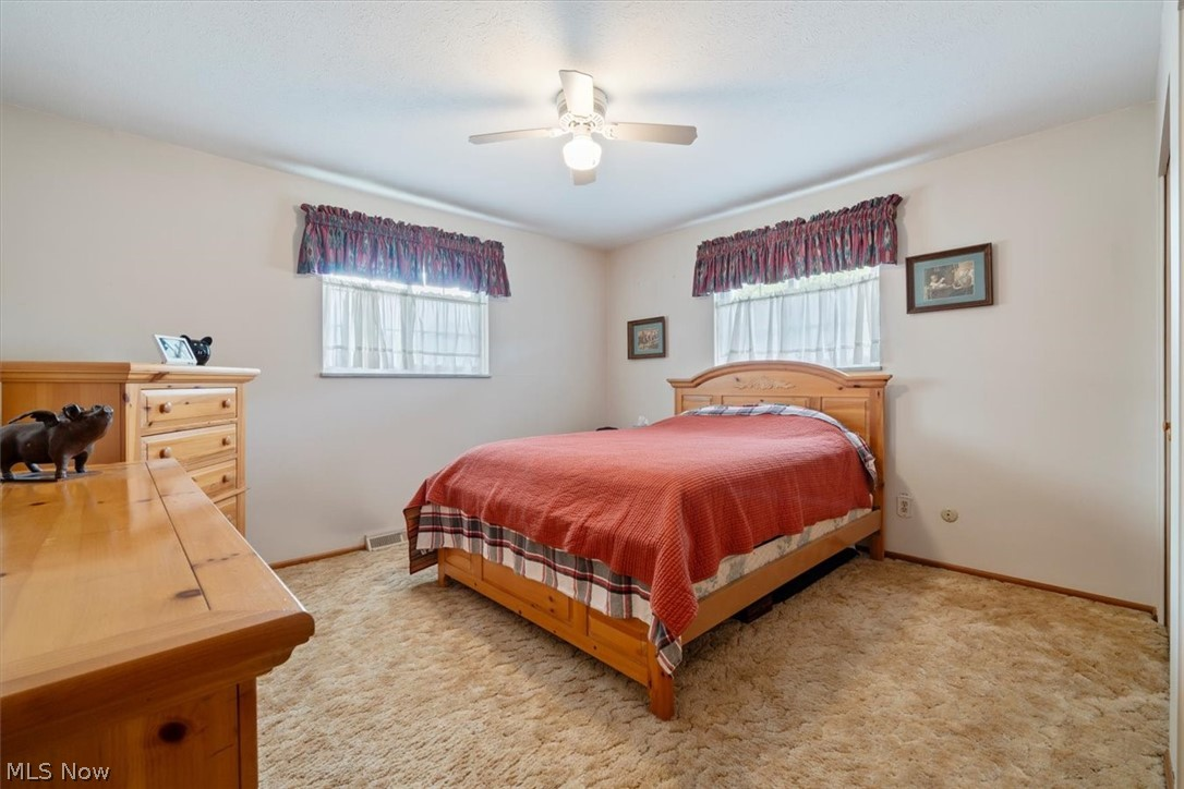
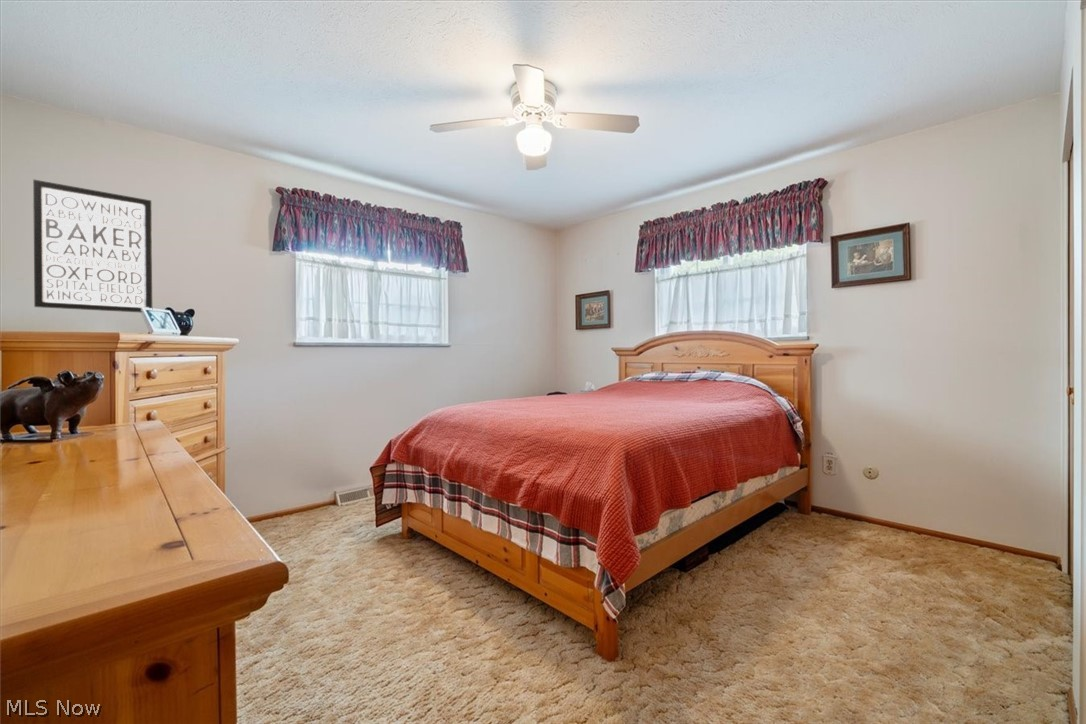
+ wall art [32,178,153,314]
